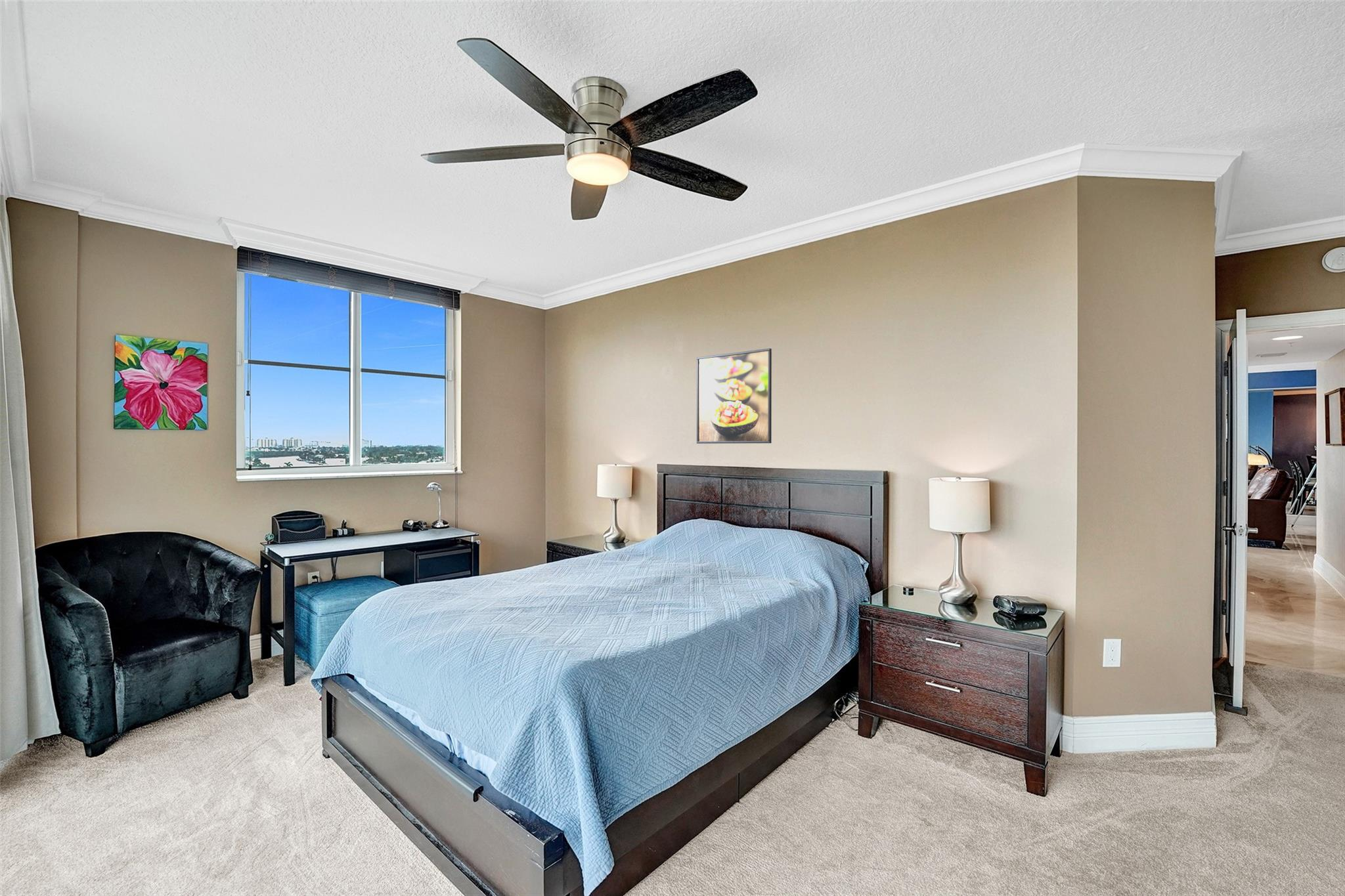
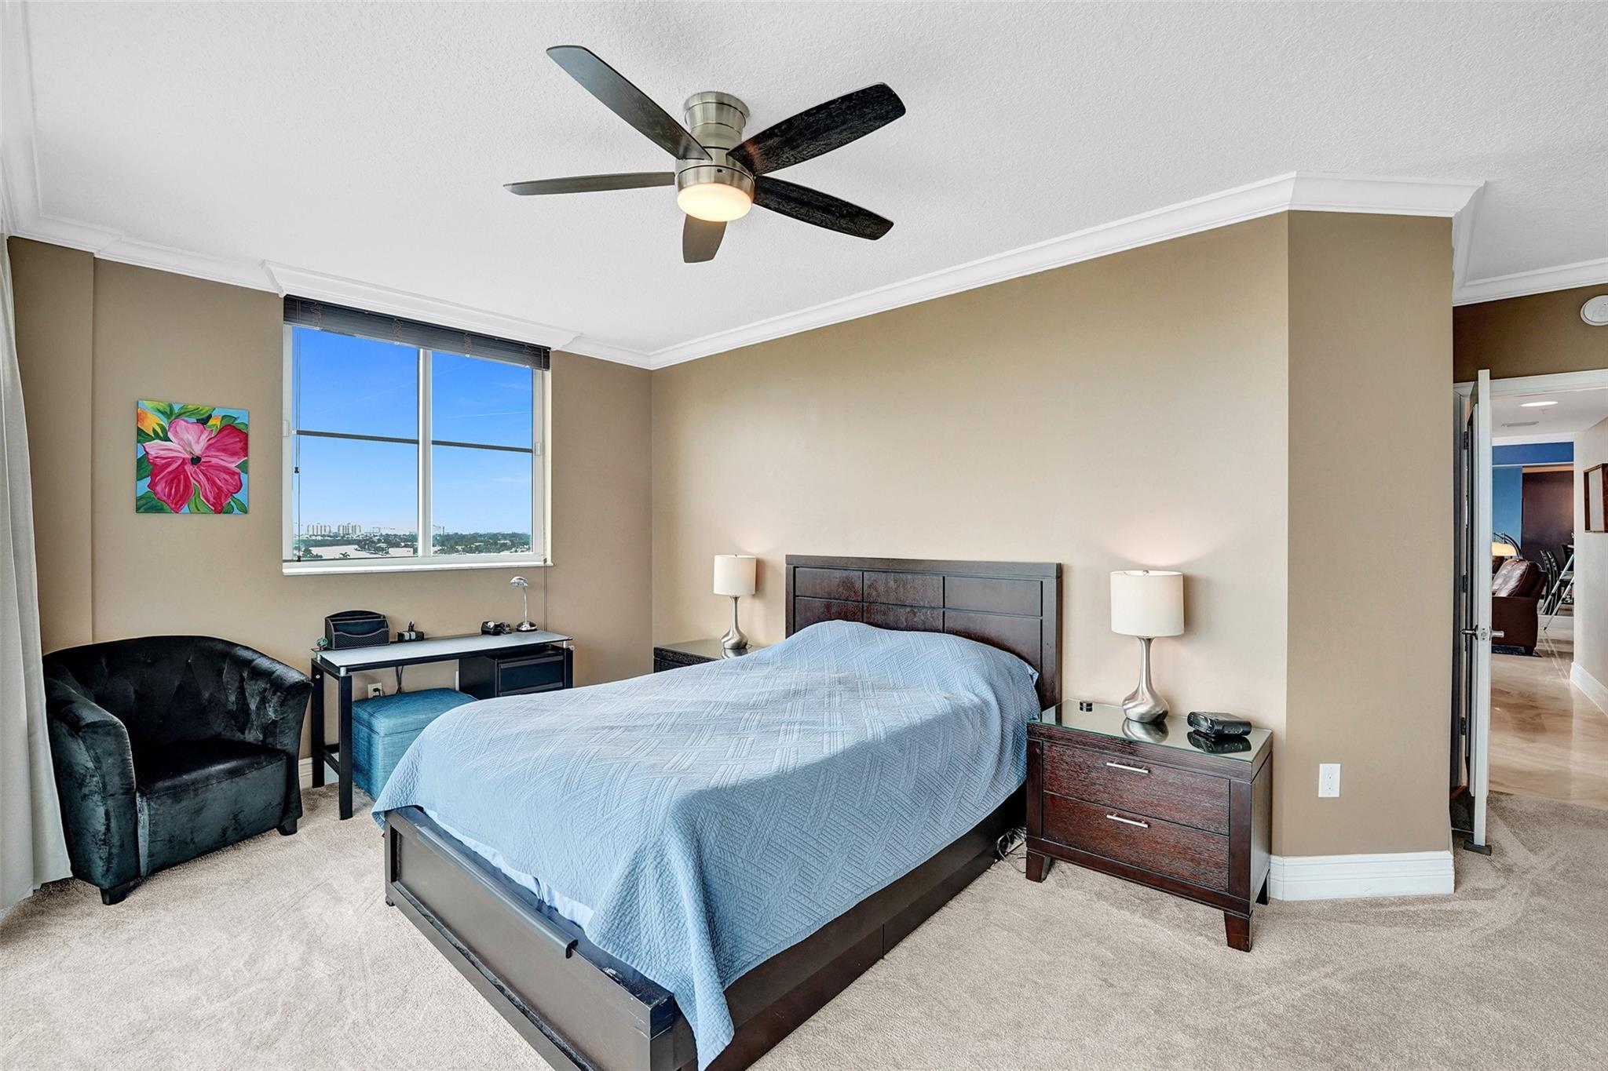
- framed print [696,348,772,444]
